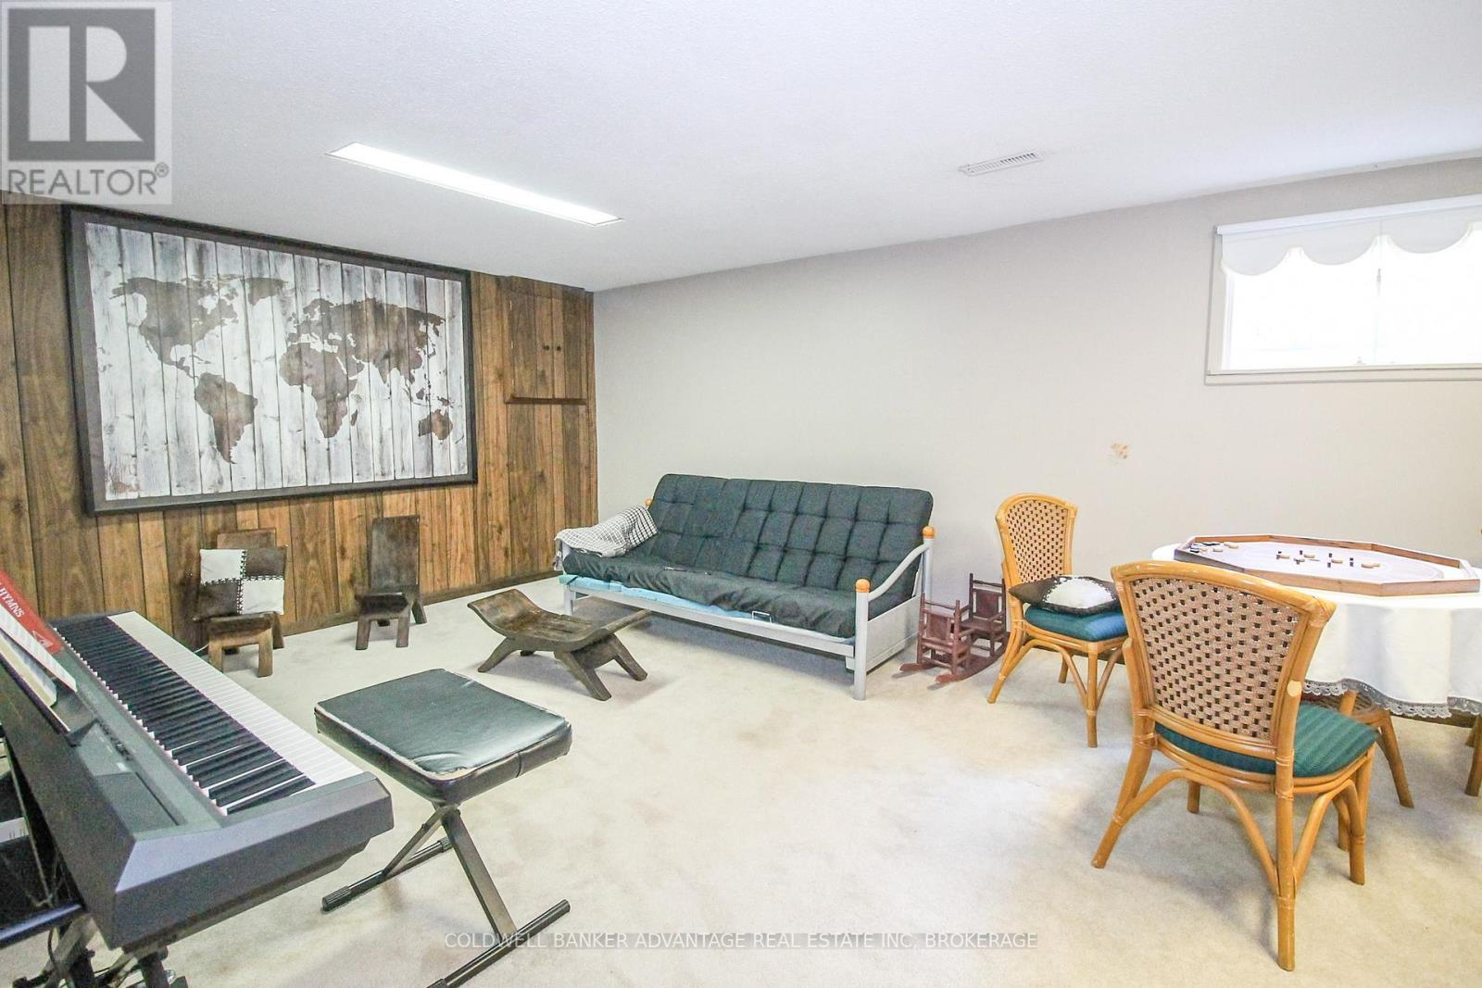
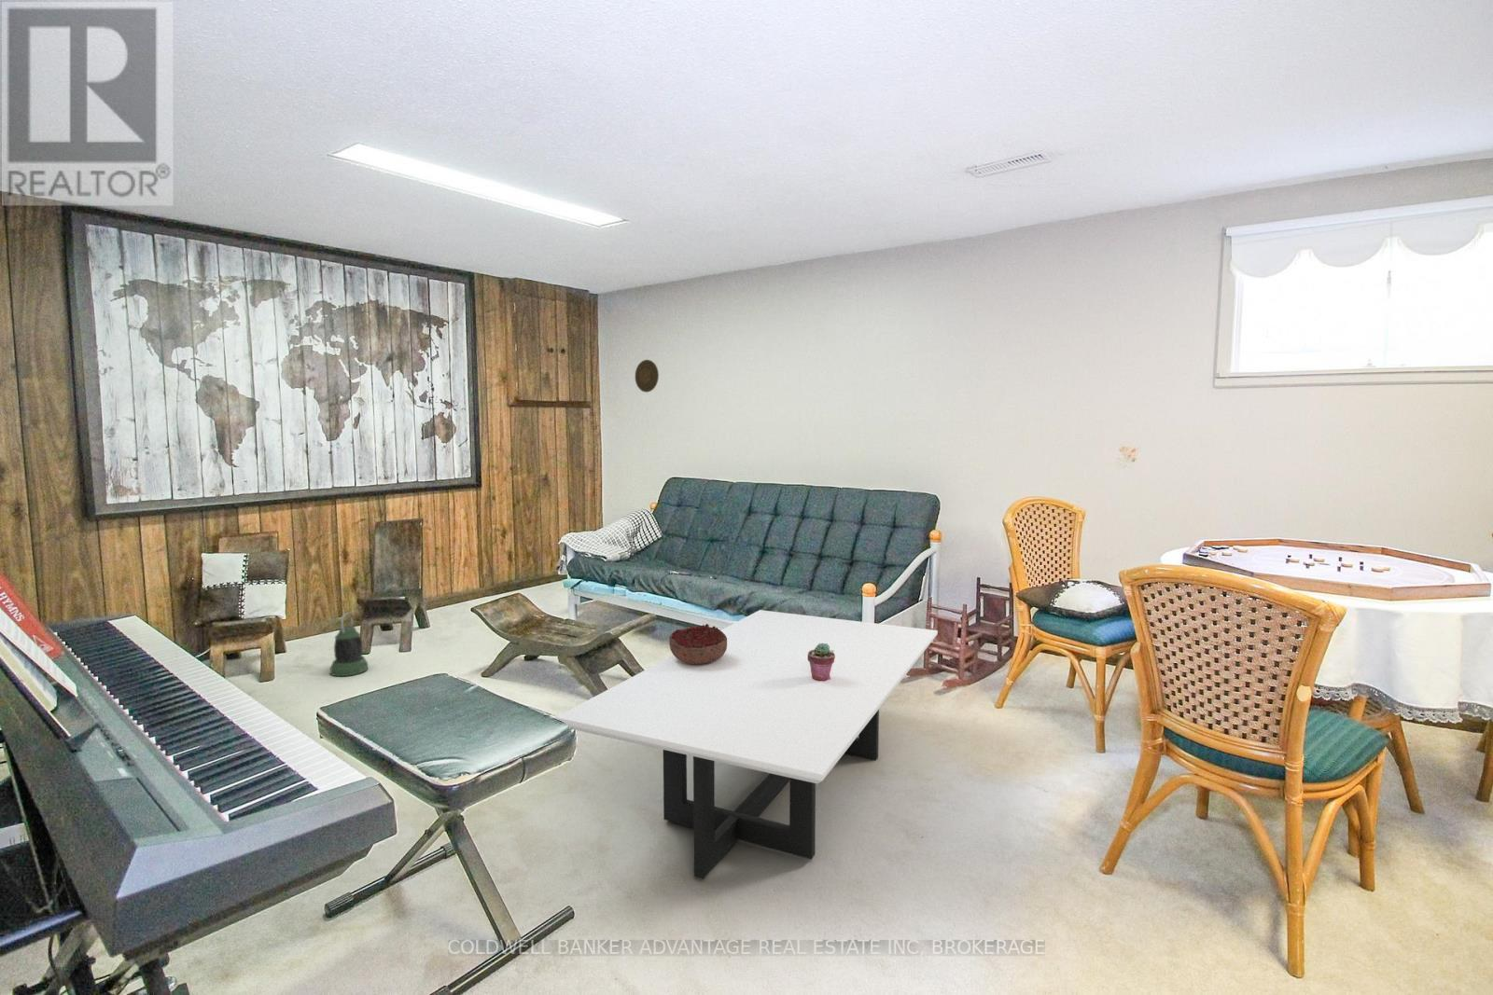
+ coffee table [554,609,939,880]
+ potted succulent [808,643,835,681]
+ lantern [330,611,369,677]
+ decorative bowl [668,623,727,665]
+ decorative plate [634,359,660,393]
